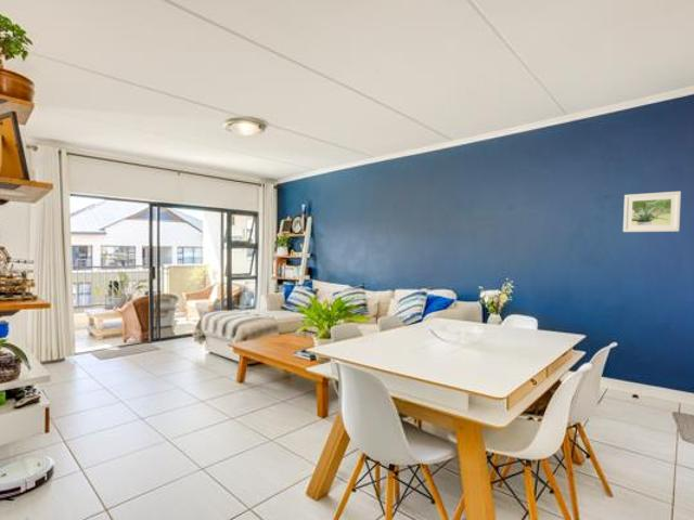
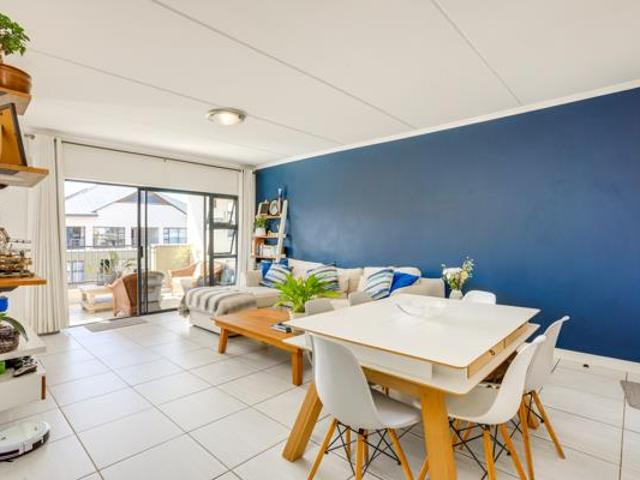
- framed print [622,191,682,233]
